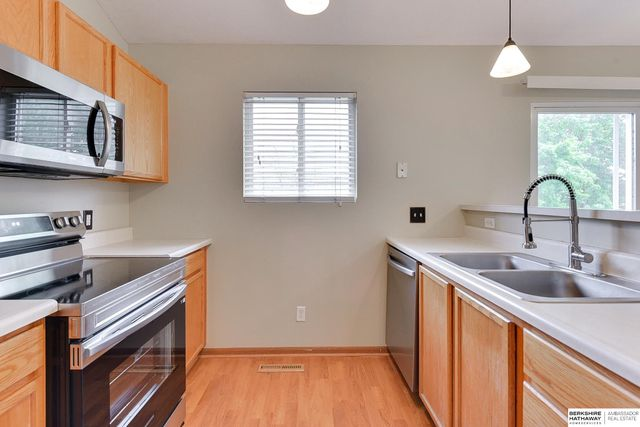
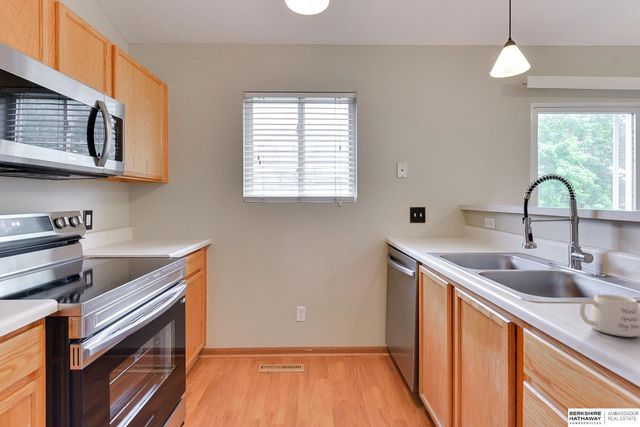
+ mug [579,293,640,338]
